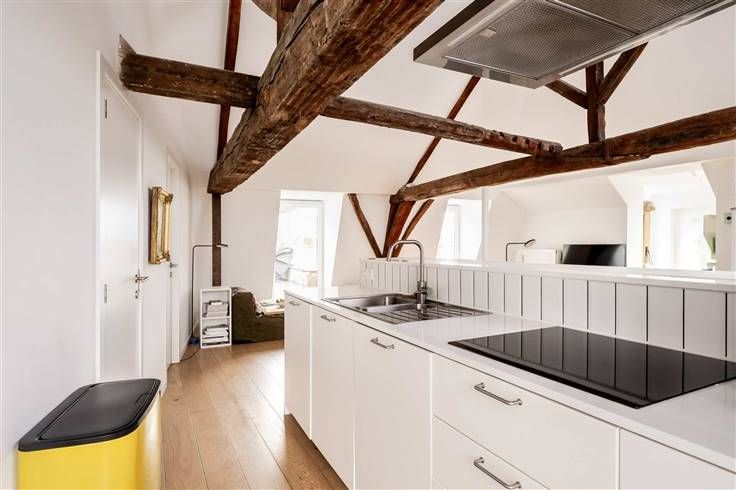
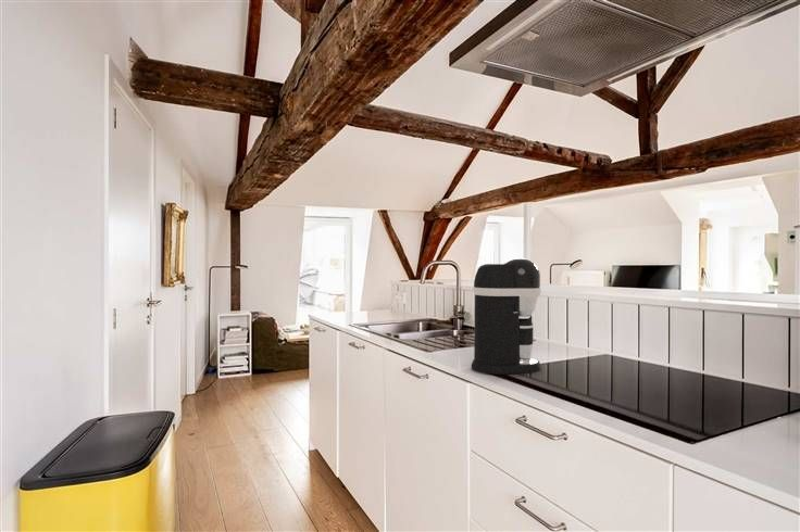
+ coffee maker [471,257,542,376]
